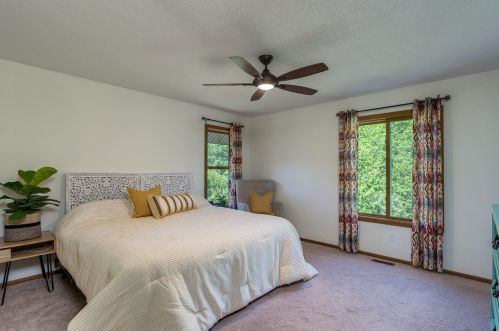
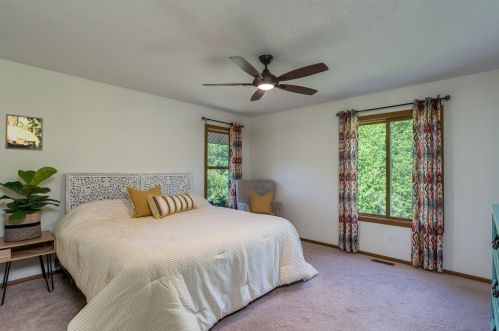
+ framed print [4,113,44,152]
